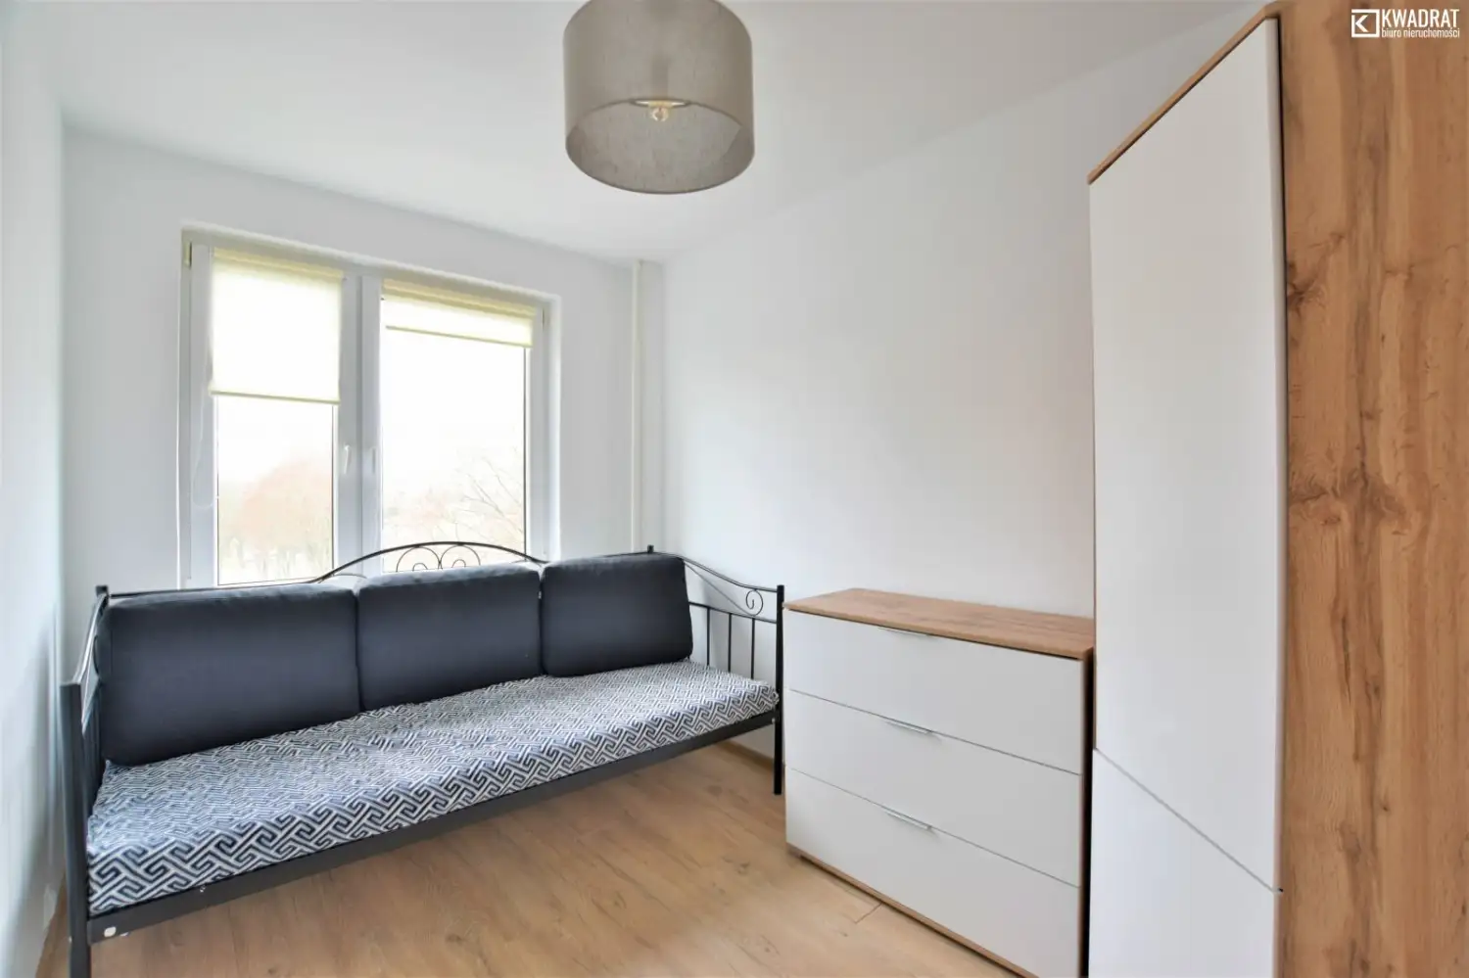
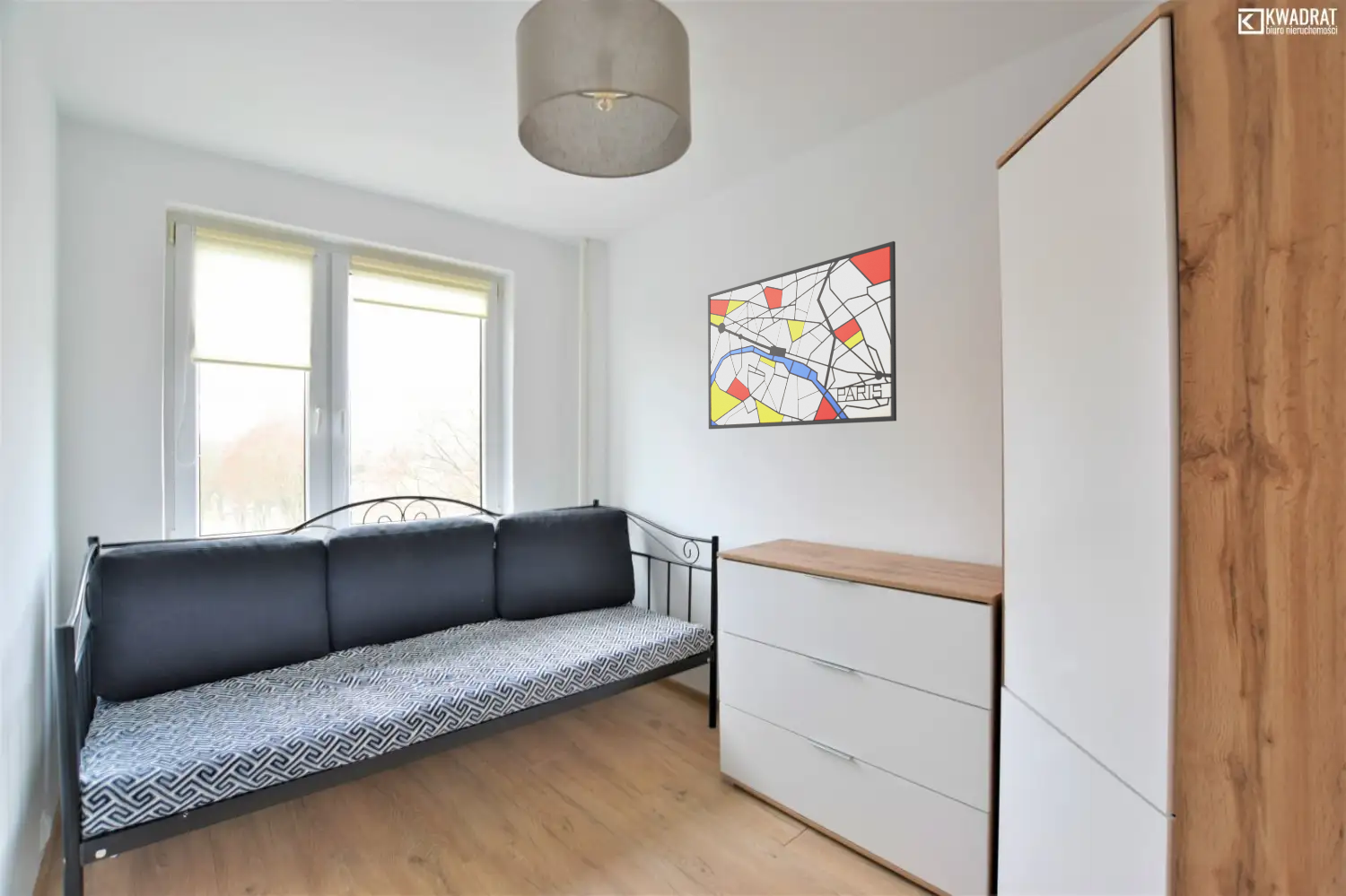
+ wall art [707,240,897,430]
